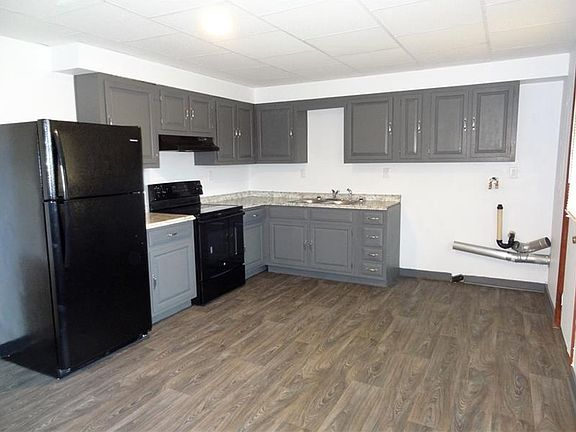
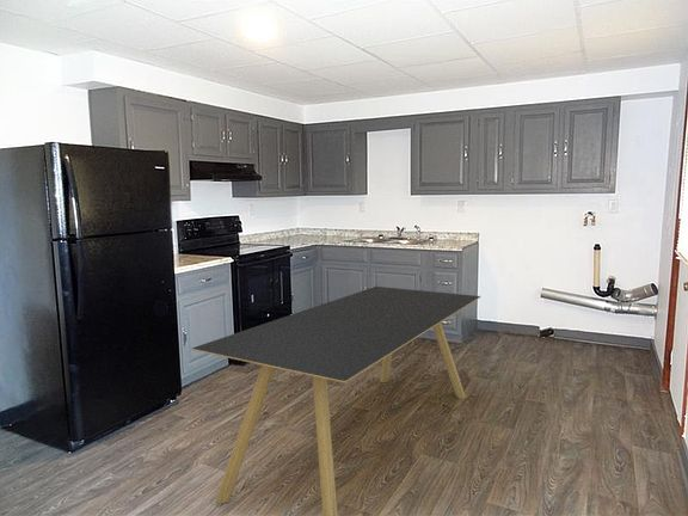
+ dining table [191,285,481,516]
